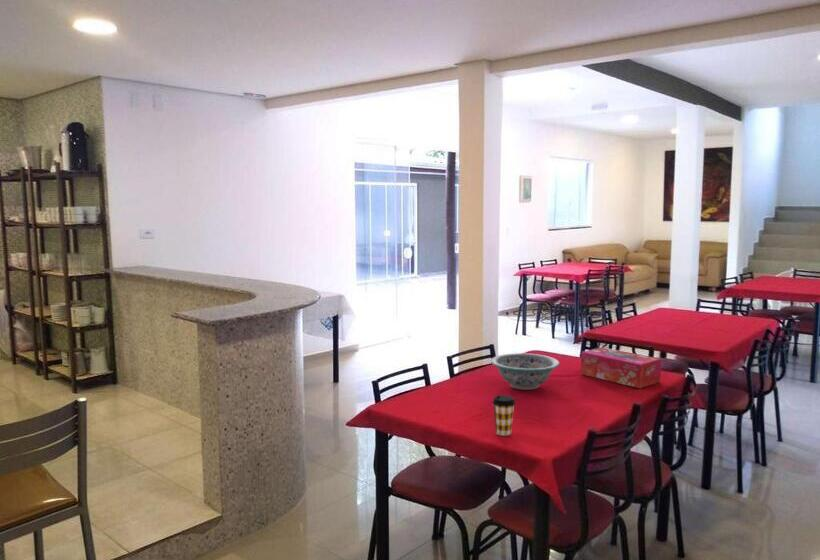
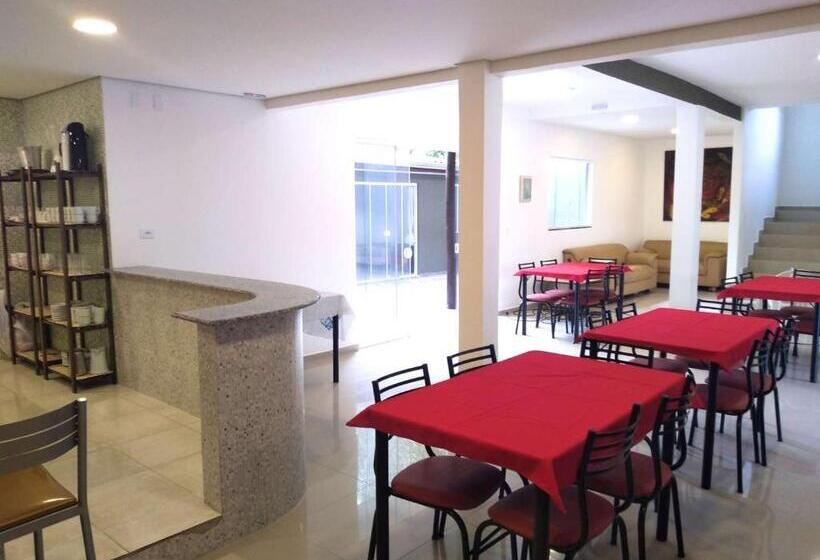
- tissue box [580,346,662,389]
- coffee cup [491,394,517,437]
- decorative bowl [490,352,560,391]
